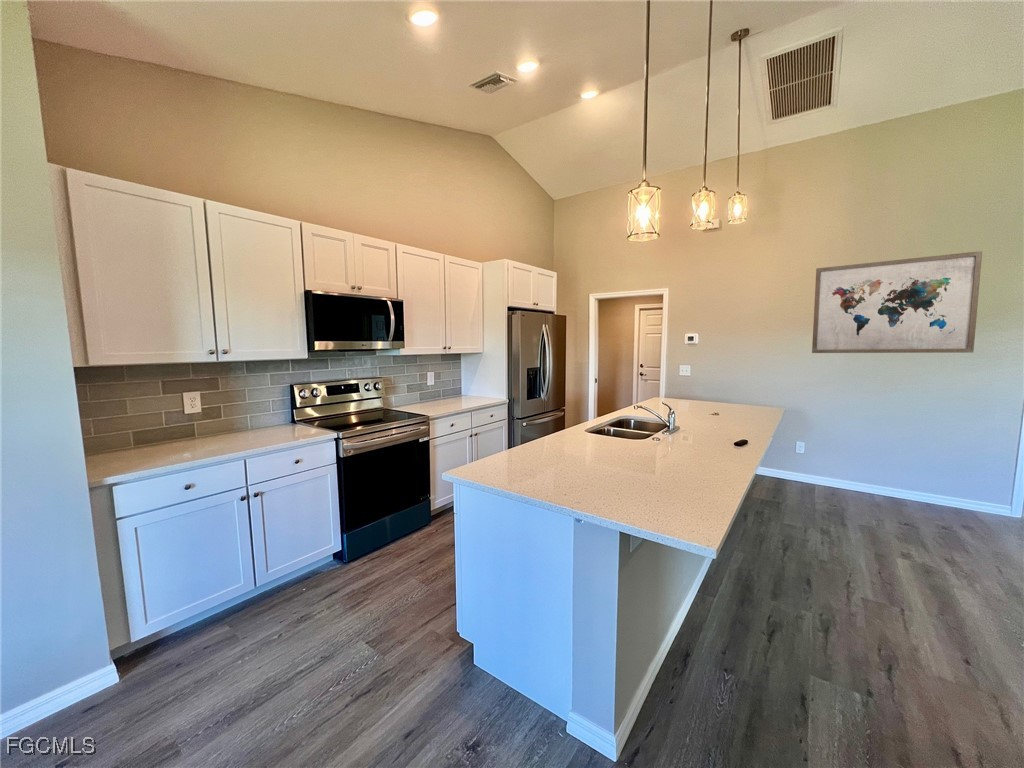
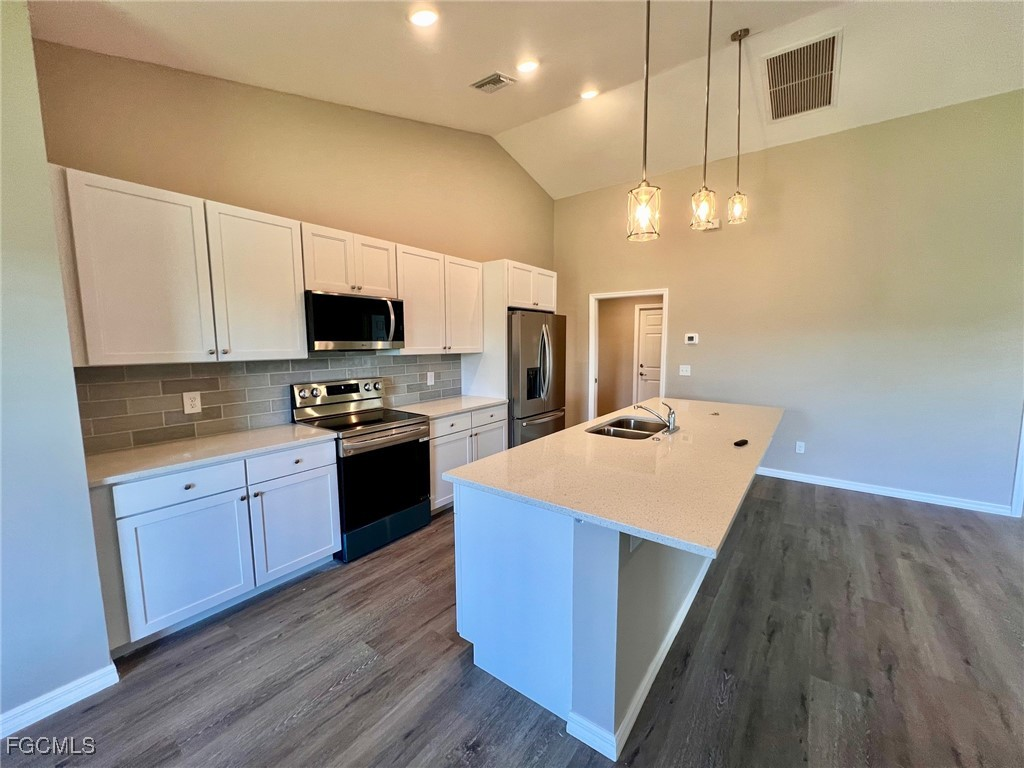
- wall art [811,250,983,354]
